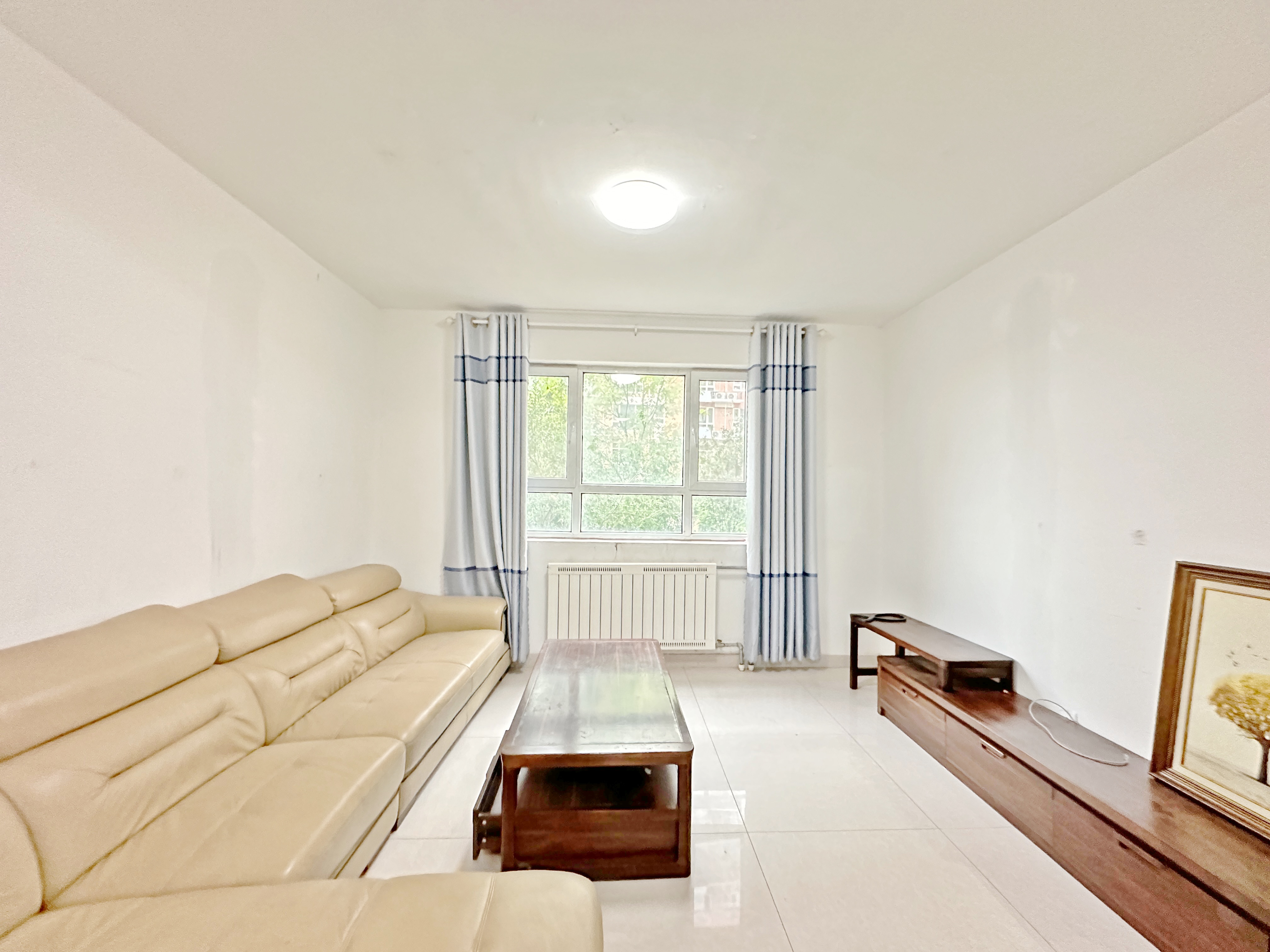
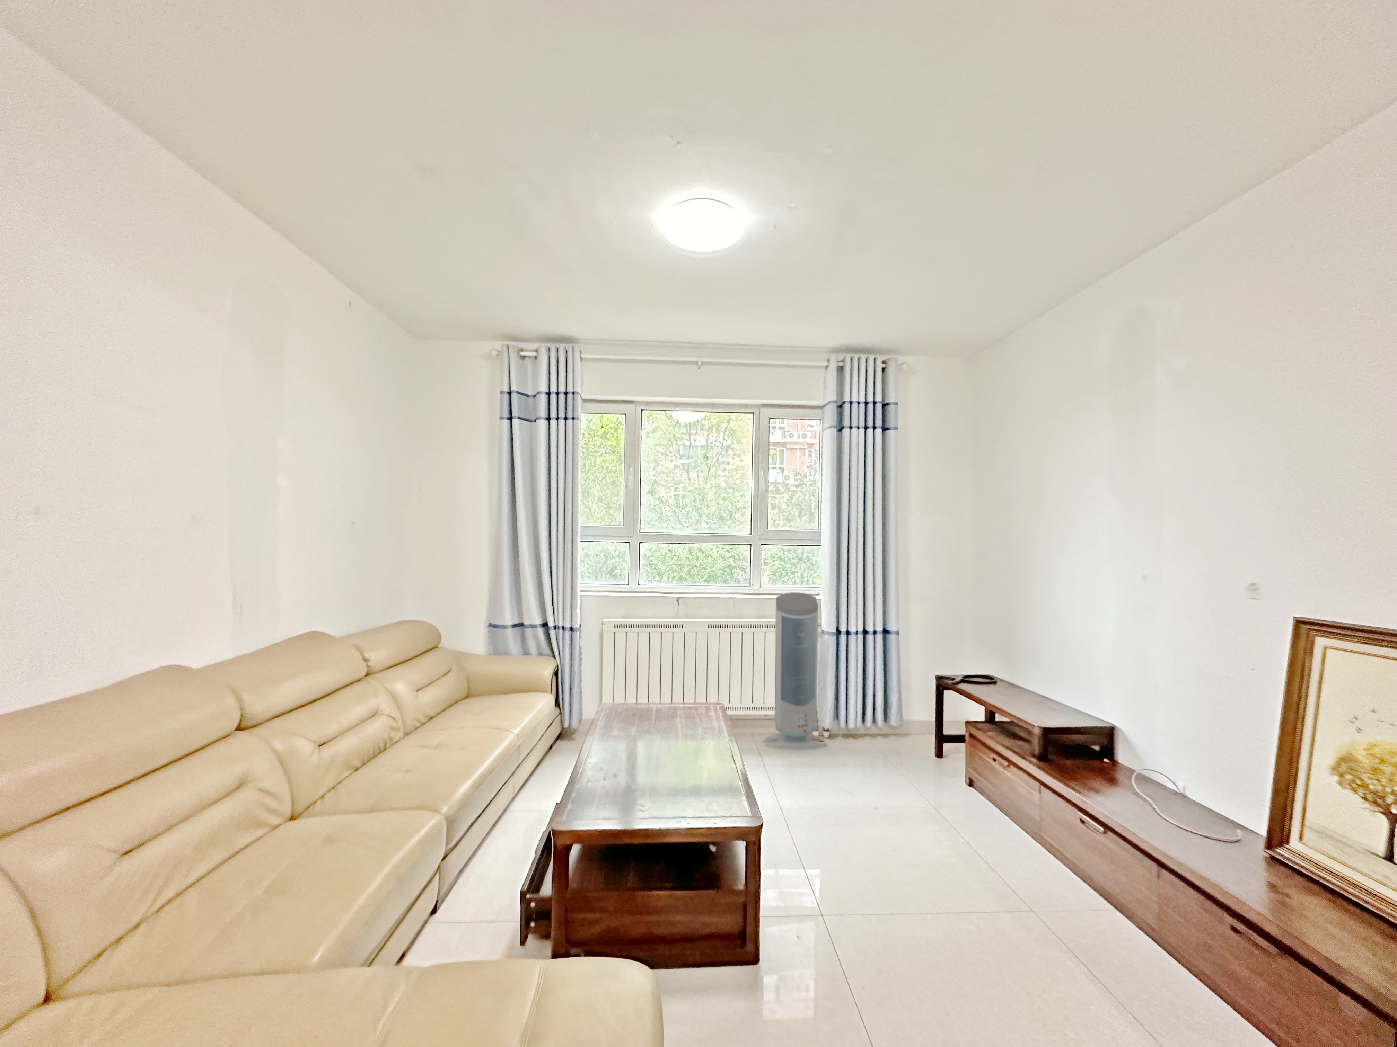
+ air purifier [763,592,827,750]
